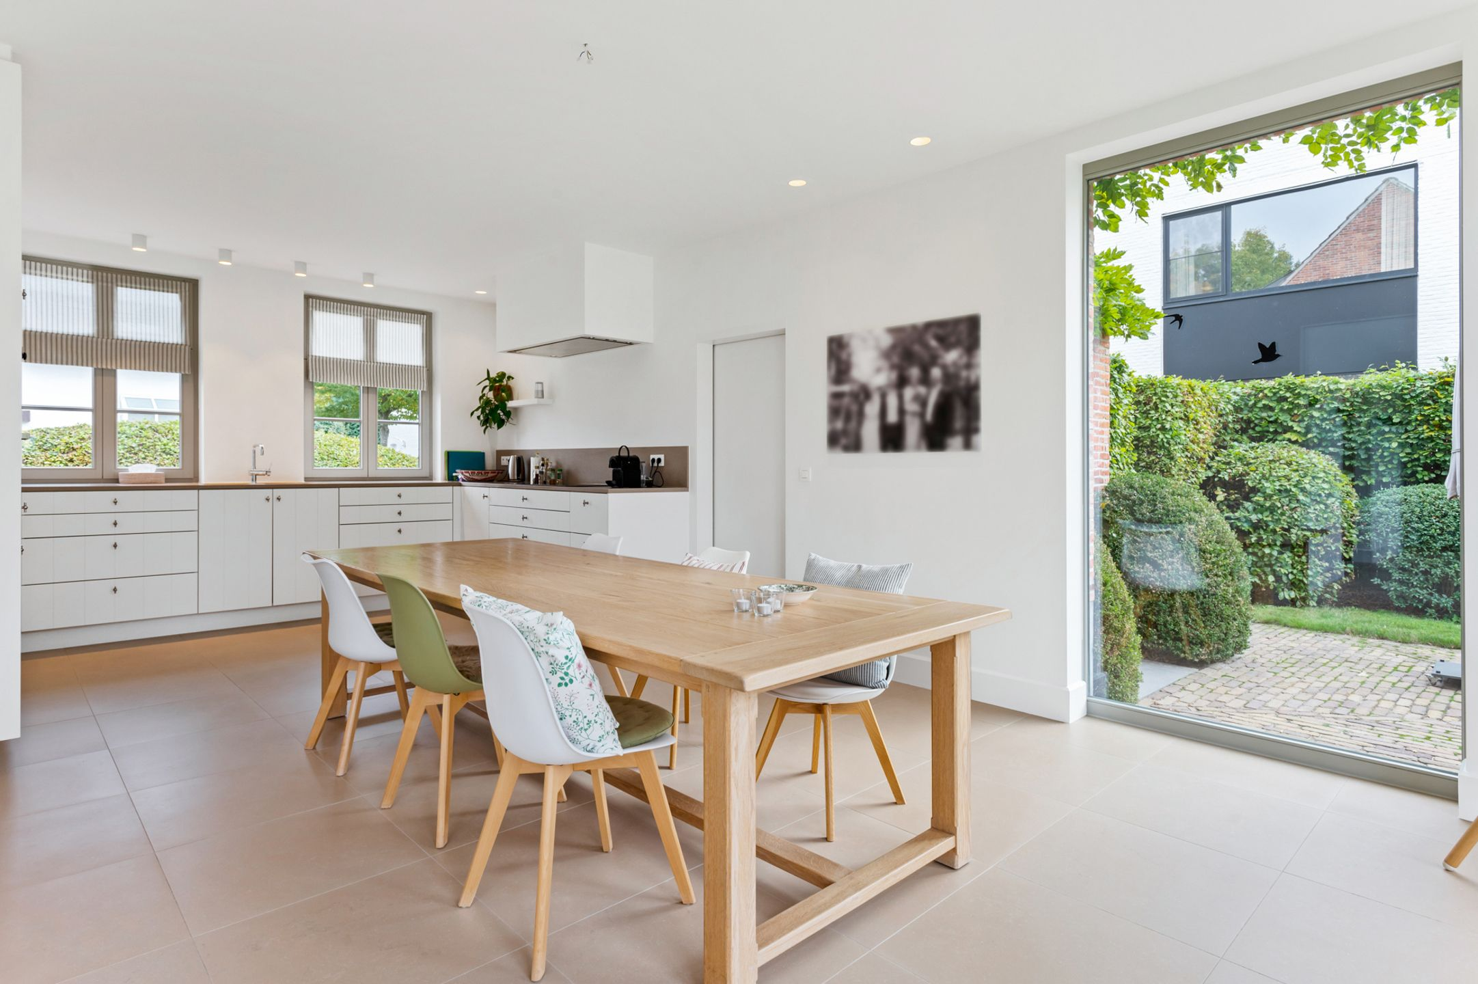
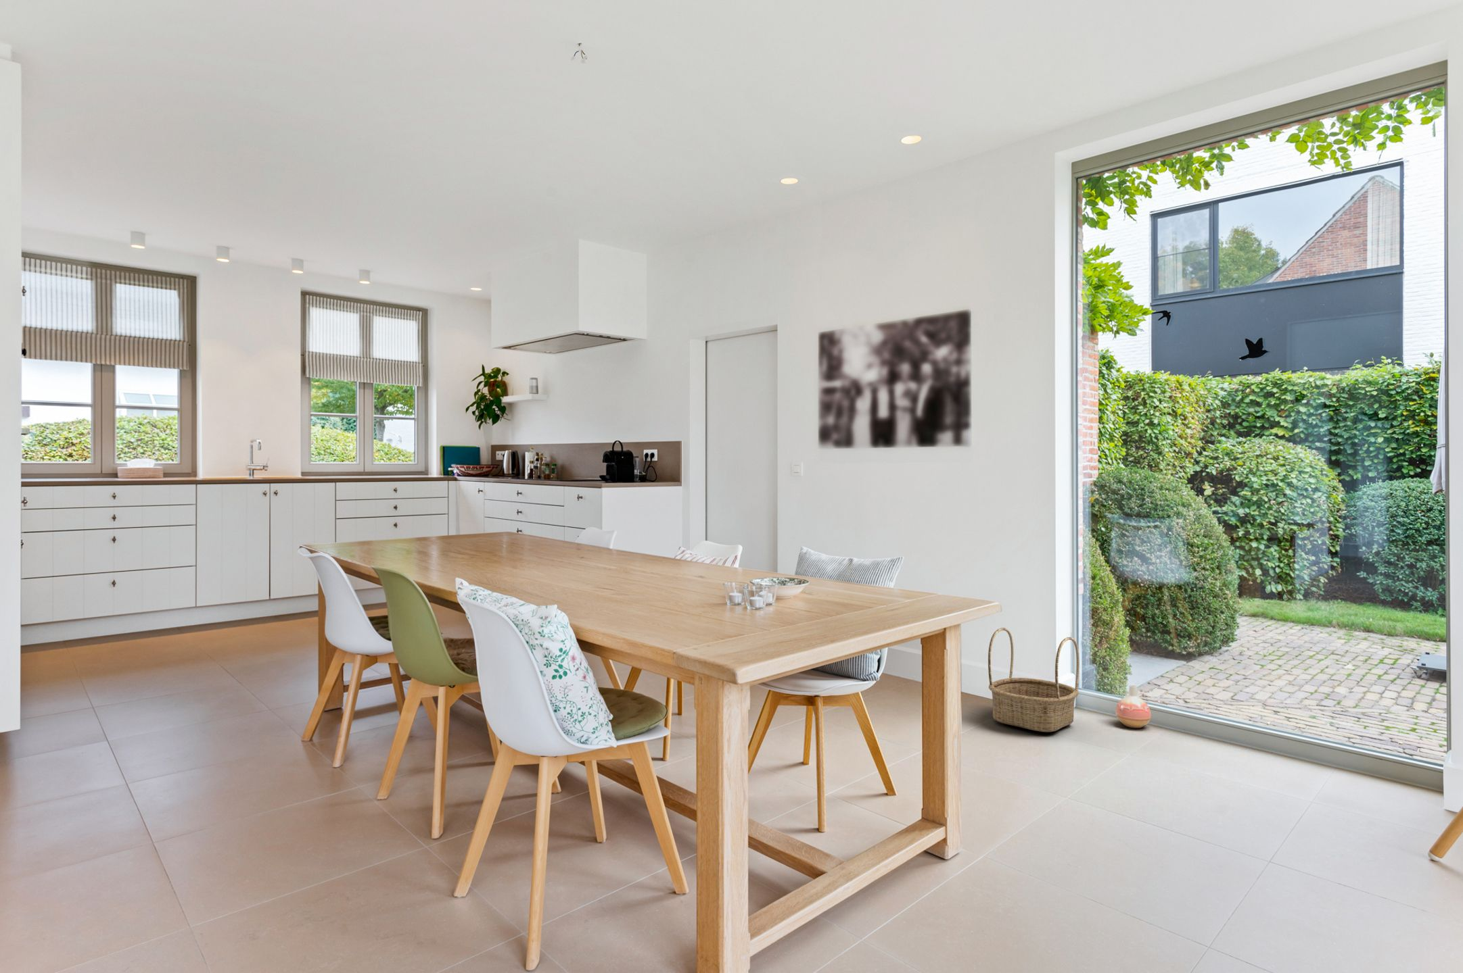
+ vase [1115,684,1152,729]
+ basket [988,627,1080,732]
